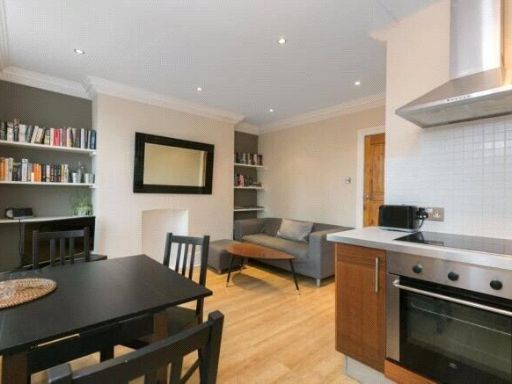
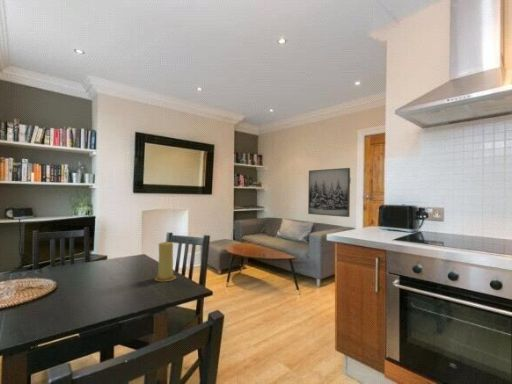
+ candle [154,241,177,282]
+ wall art [307,167,351,218]
